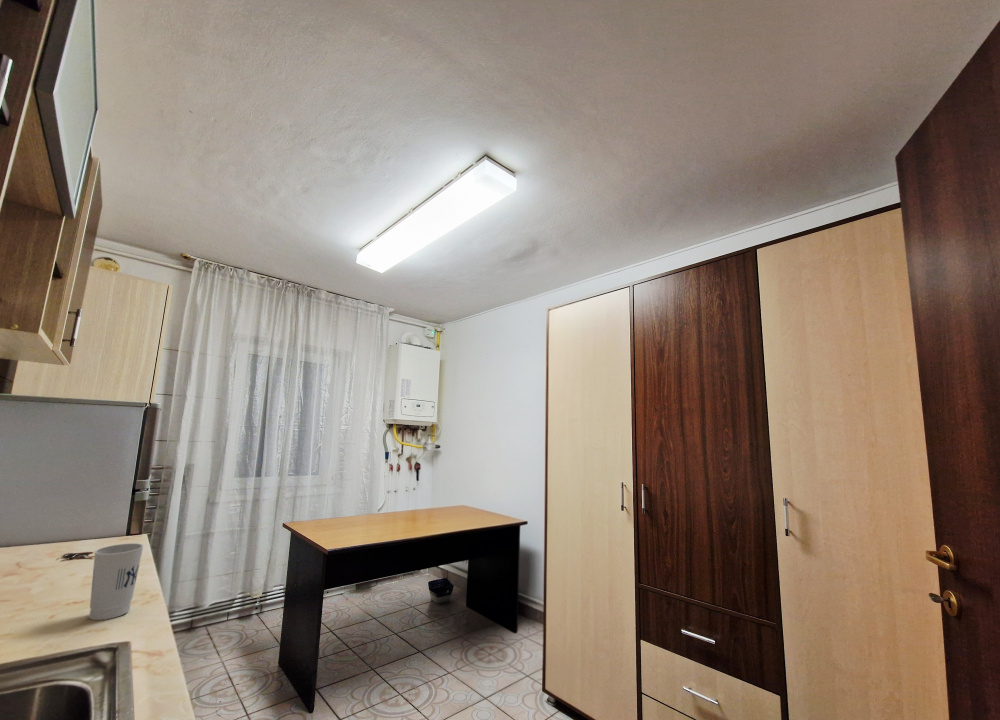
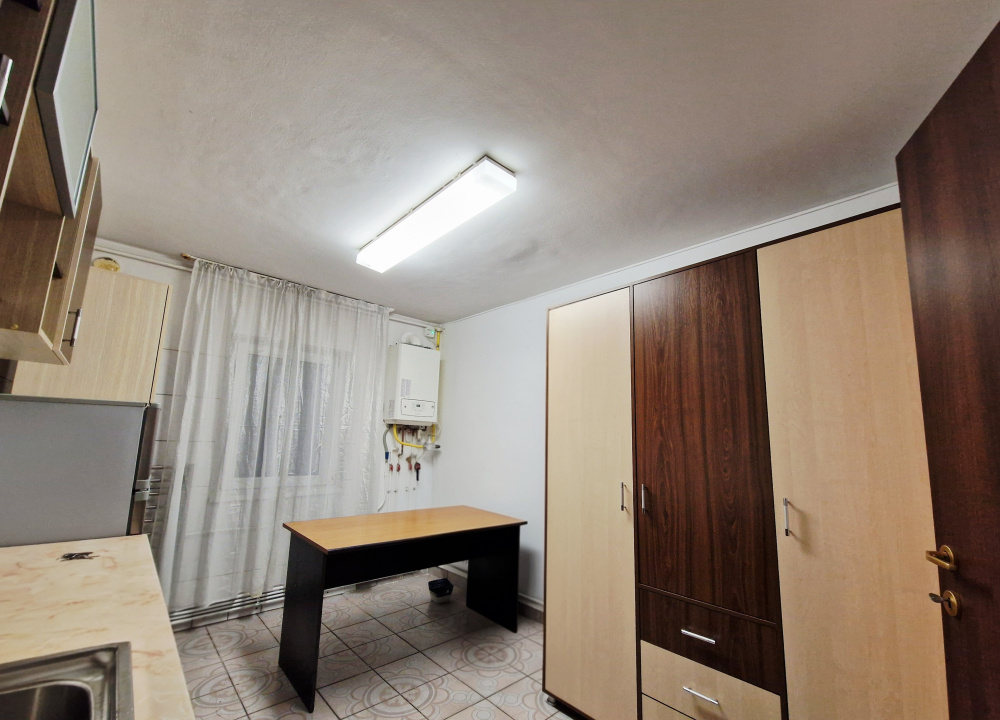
- cup [88,542,145,621]
